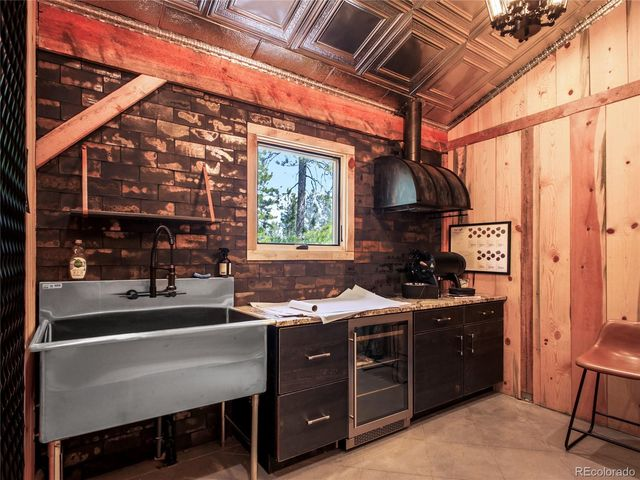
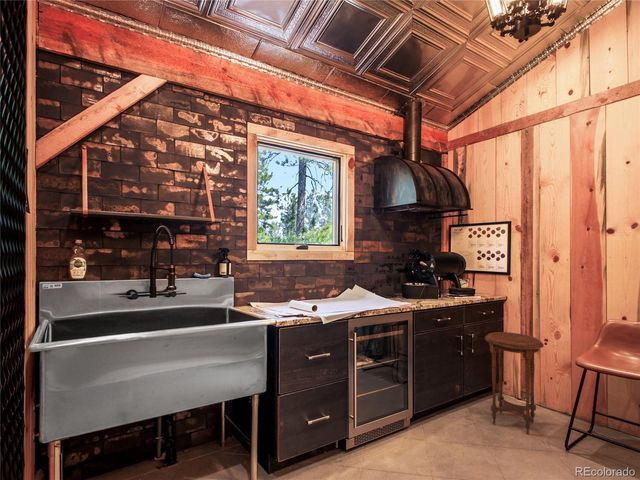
+ side table [484,331,545,436]
